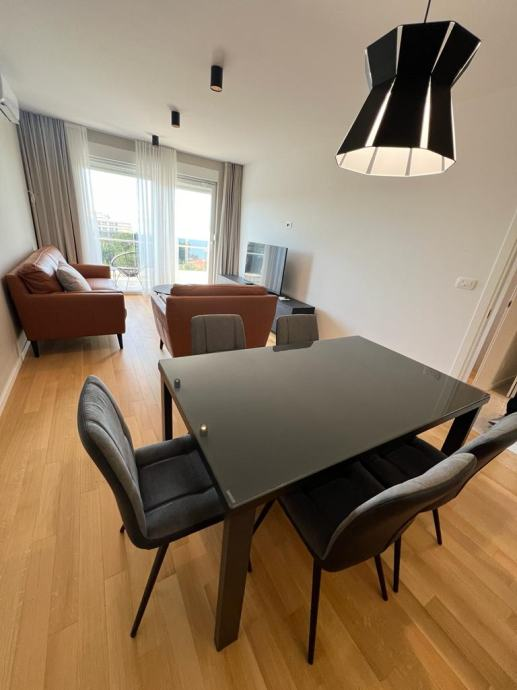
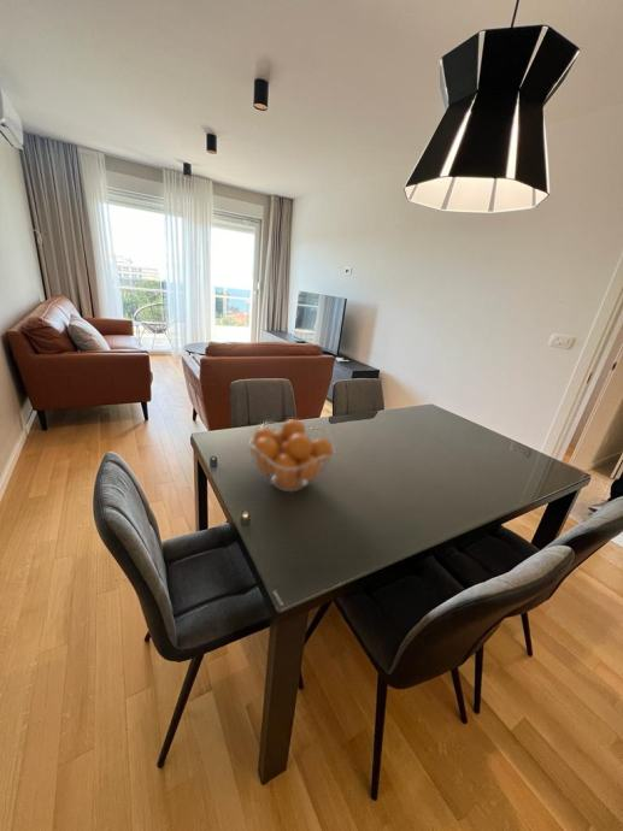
+ fruit basket [247,418,335,493]
